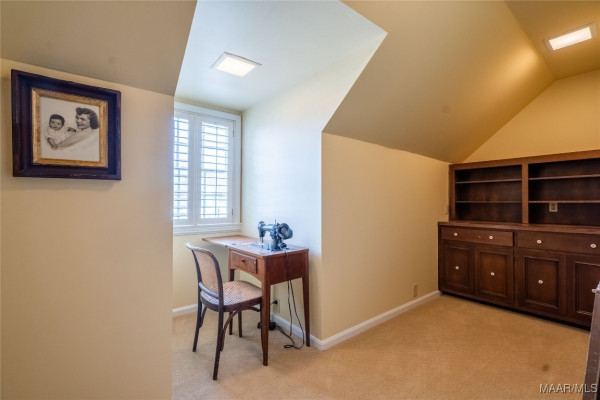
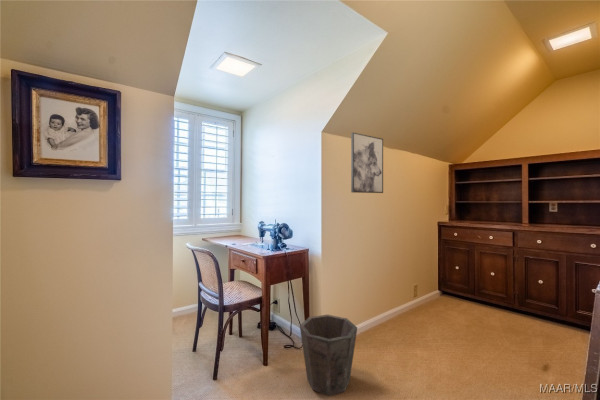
+ wall art [350,131,384,194]
+ waste bin [299,314,358,397]
